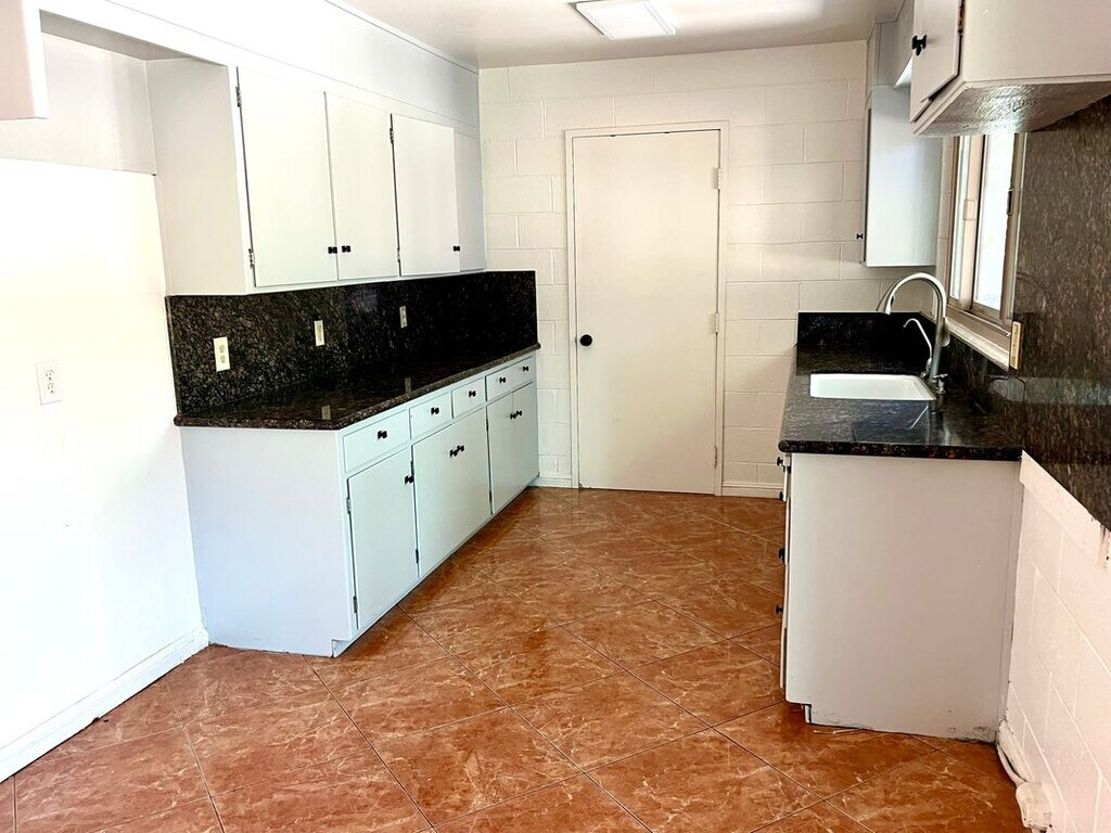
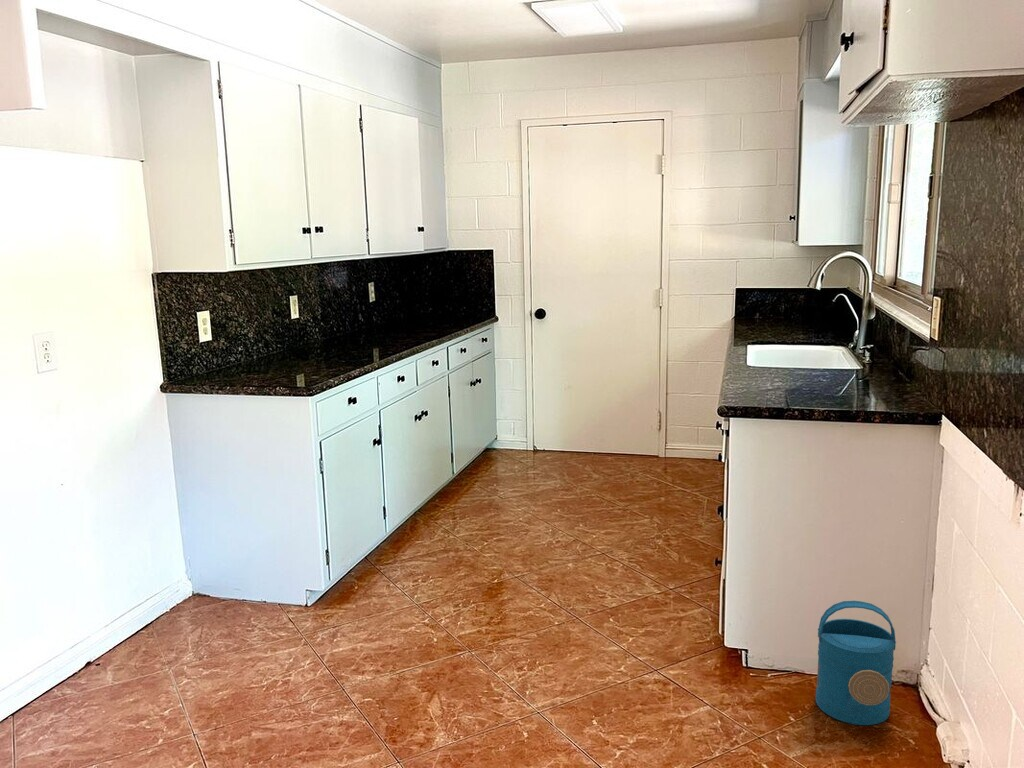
+ watering can [815,600,897,726]
